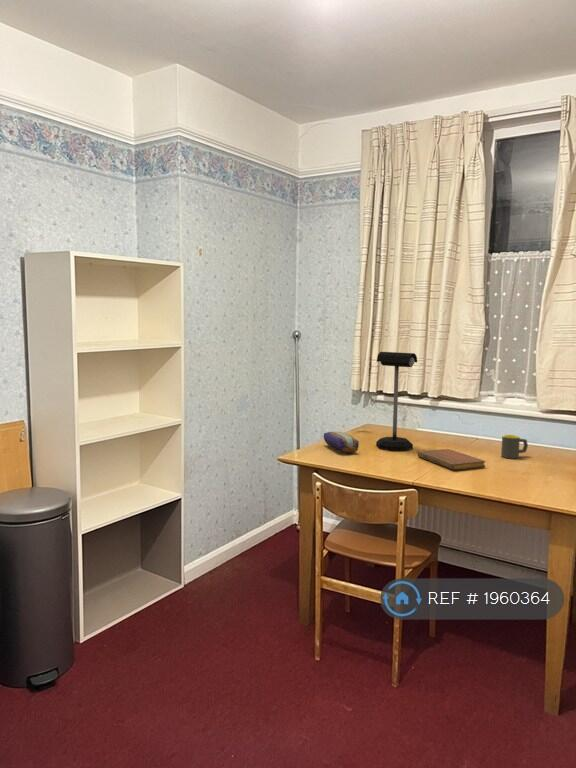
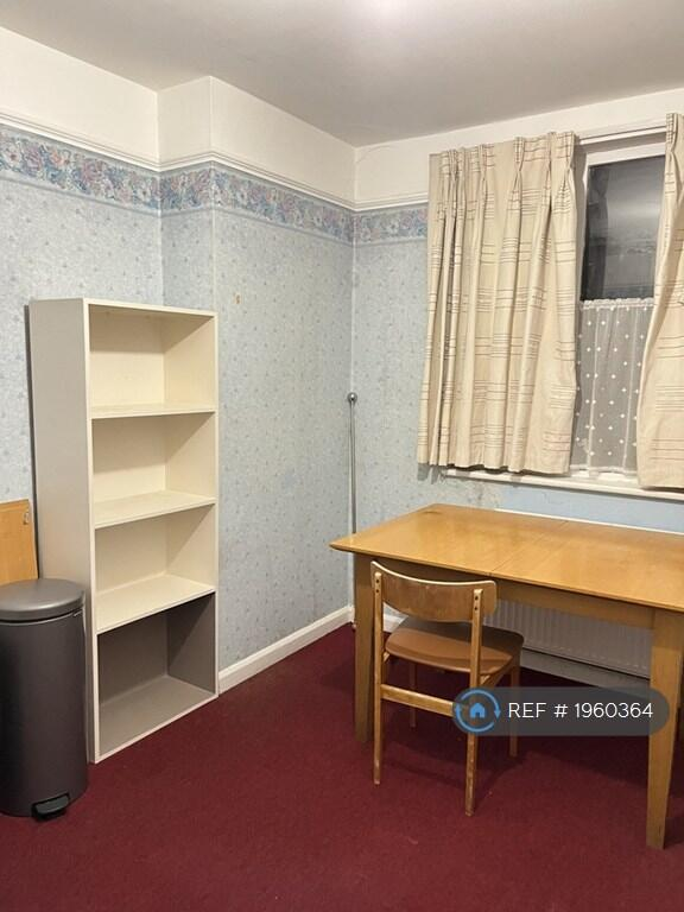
- notebook [417,448,486,471]
- pencil case [323,431,360,454]
- mailbox [375,351,418,452]
- mug [500,434,529,459]
